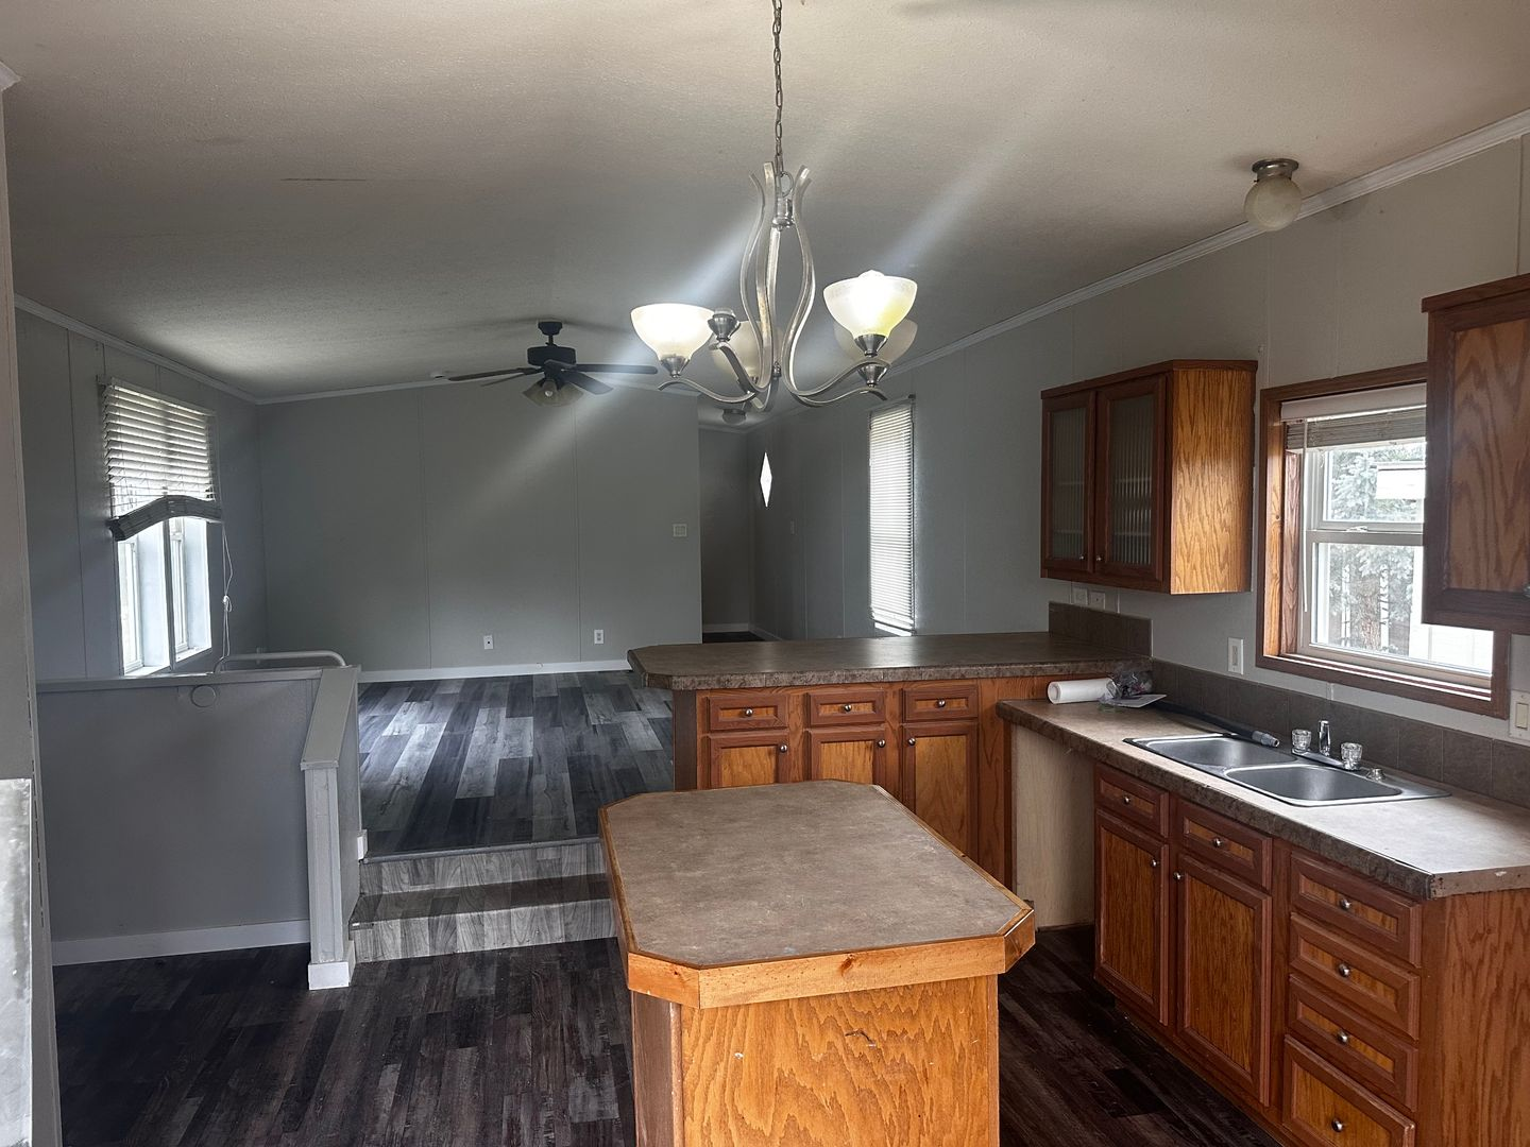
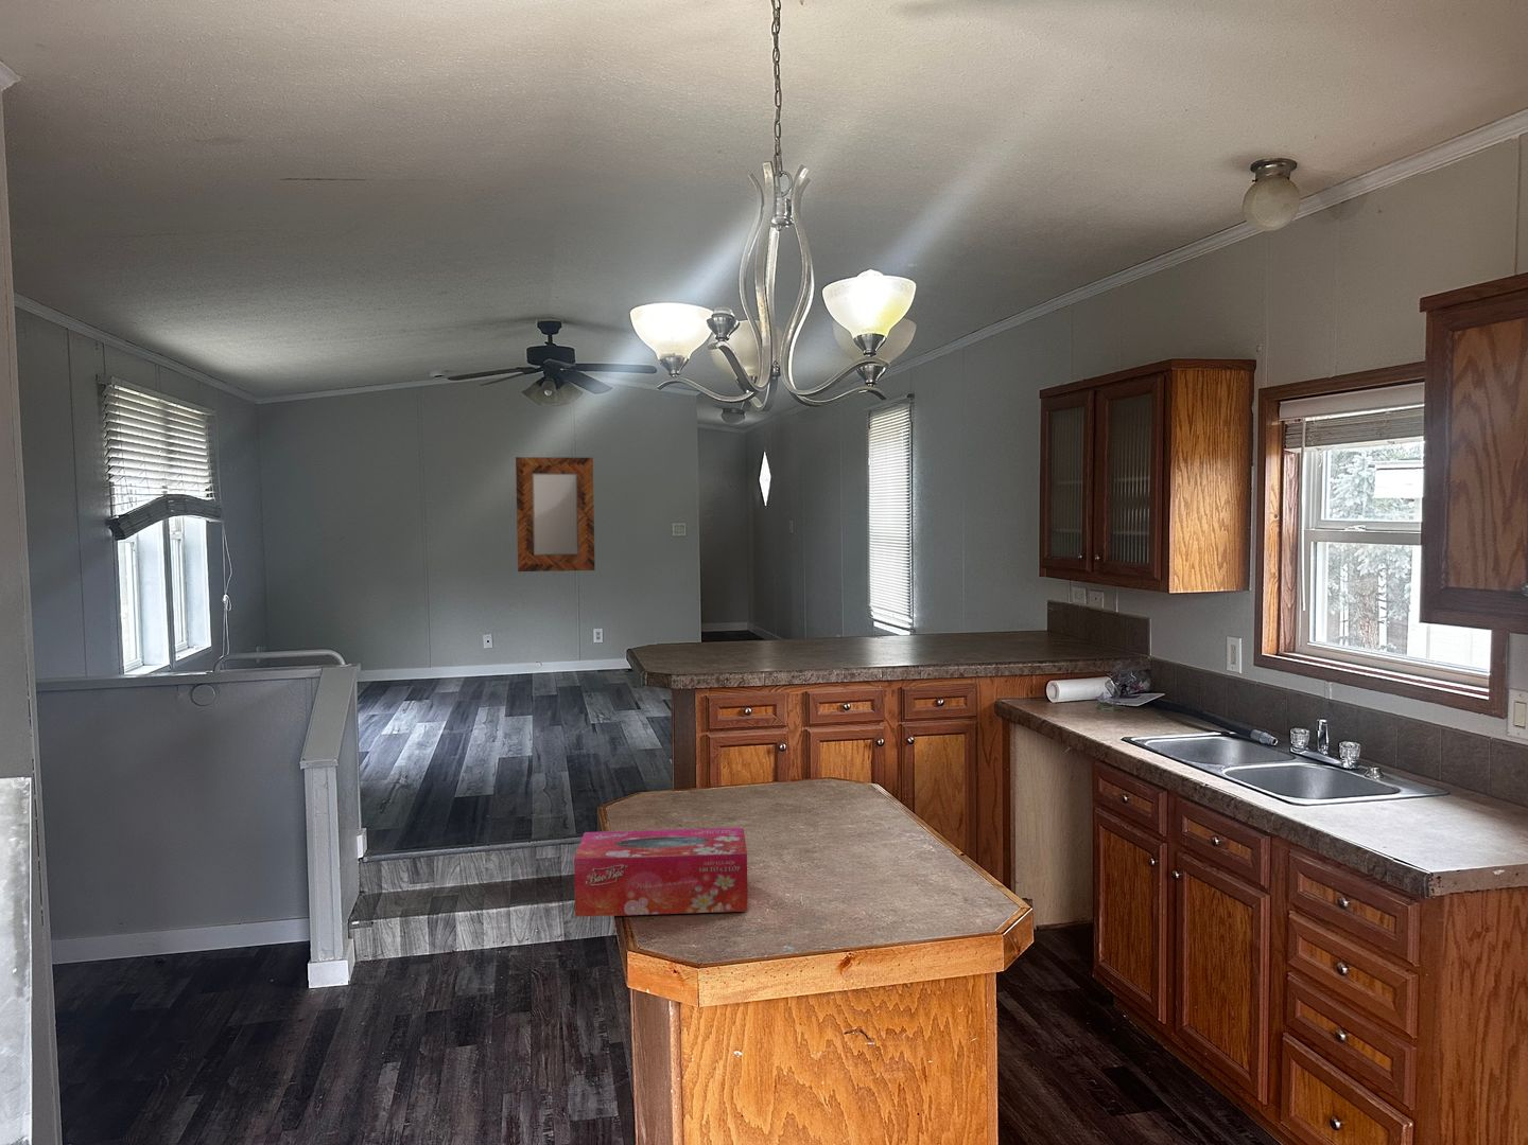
+ home mirror [515,456,596,572]
+ tissue box [573,827,750,918]
